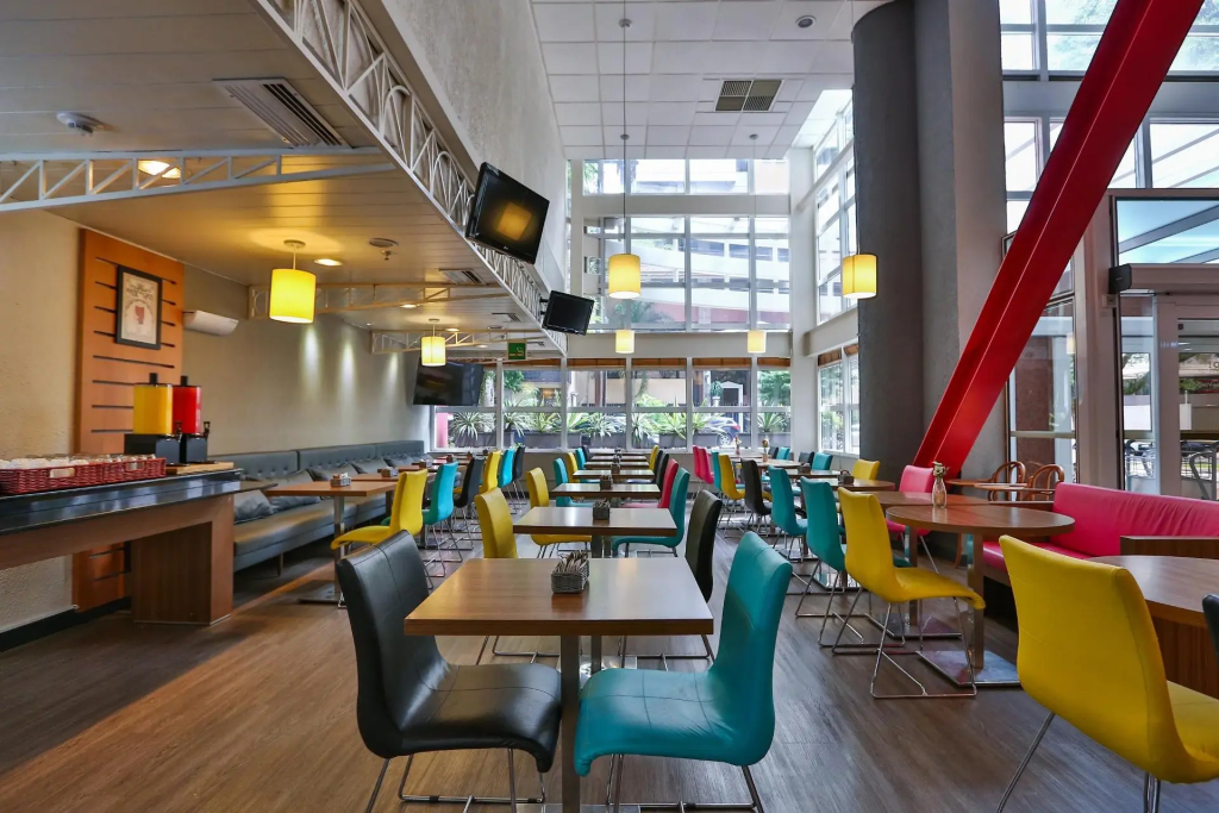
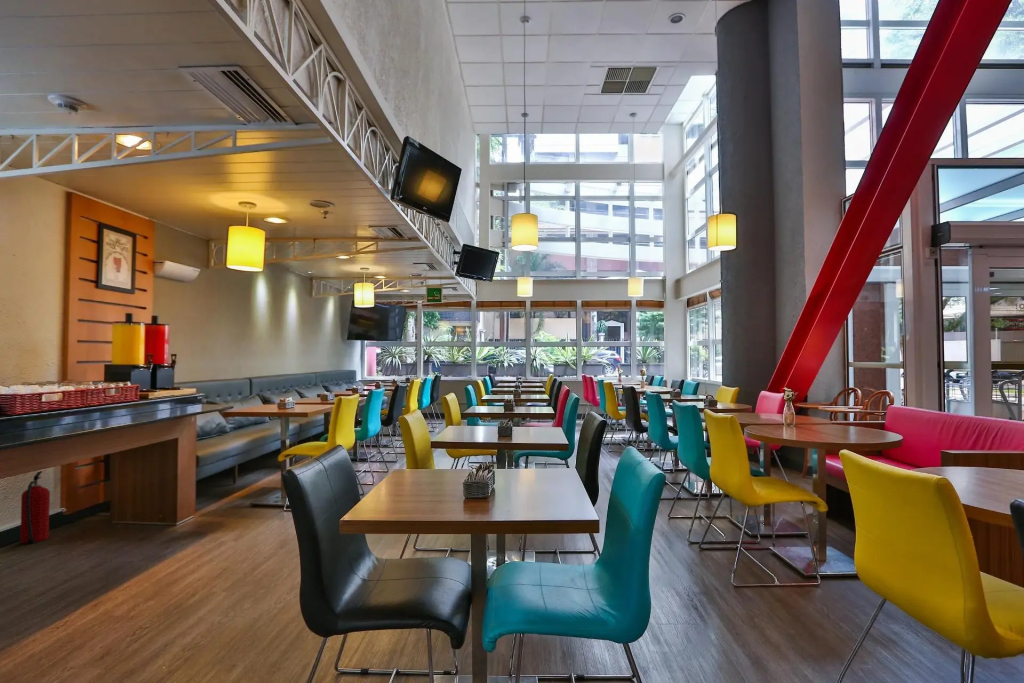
+ fire extinguisher [19,470,51,545]
